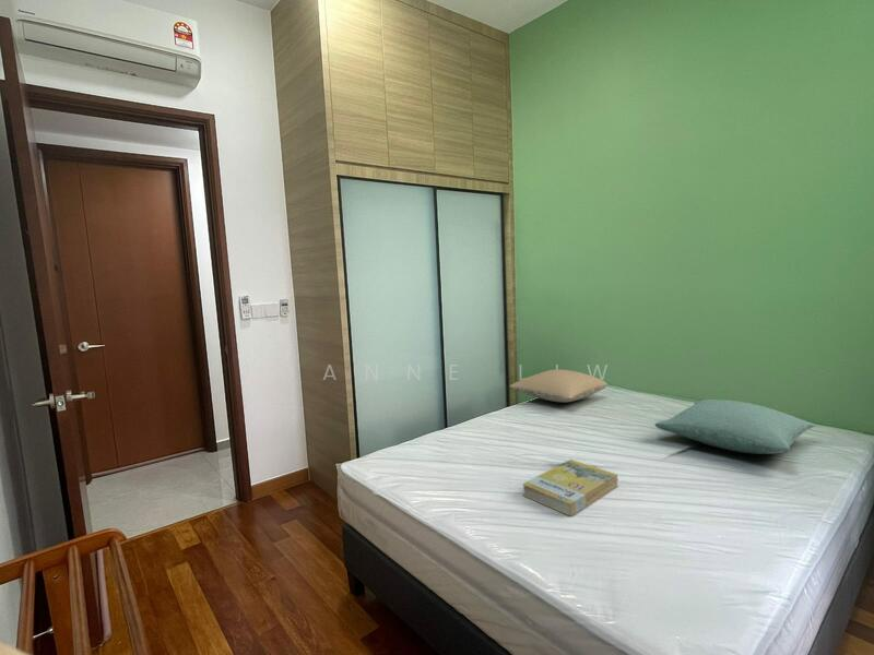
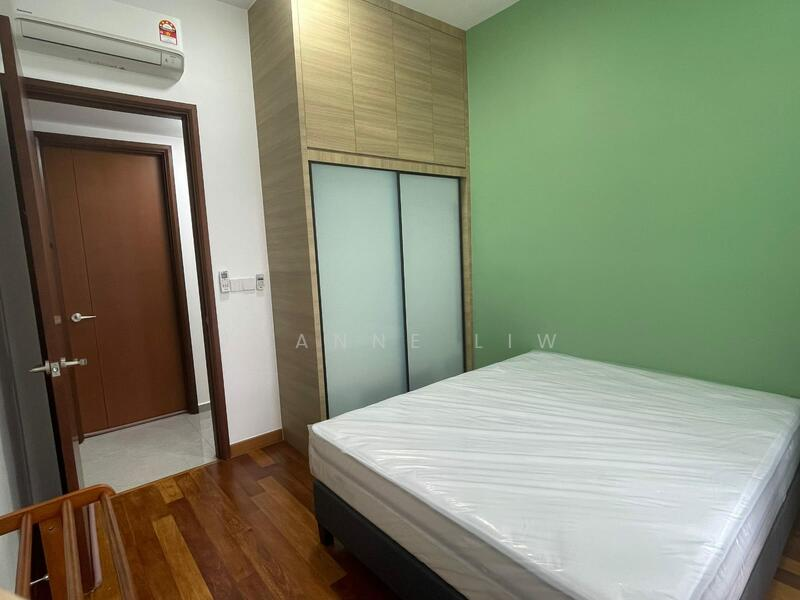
- book [521,458,618,517]
- pillow [654,398,817,455]
- pillow [508,368,609,403]
